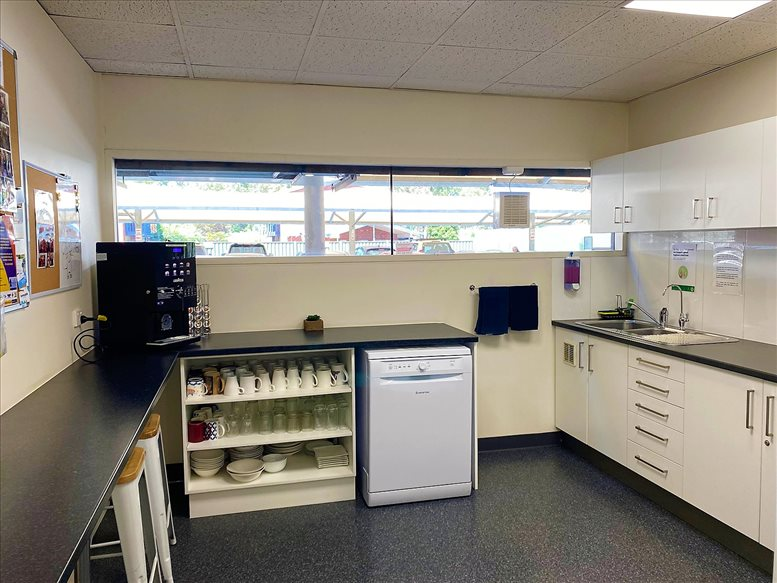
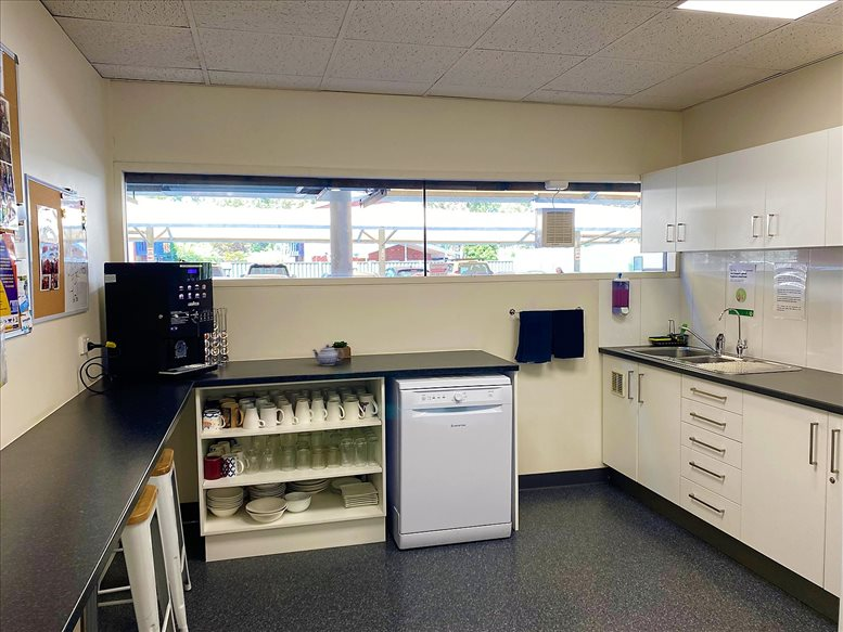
+ teapot [311,344,345,366]
